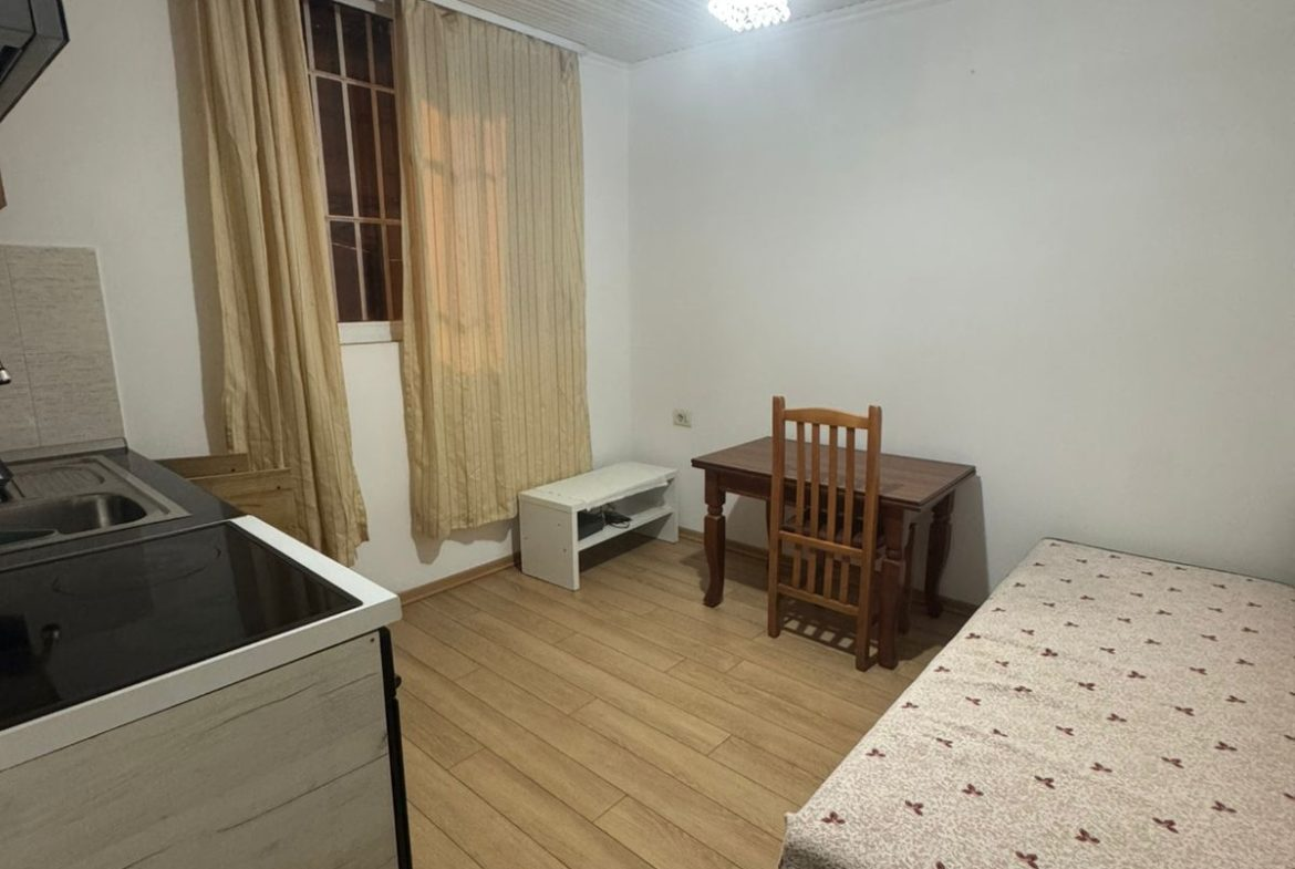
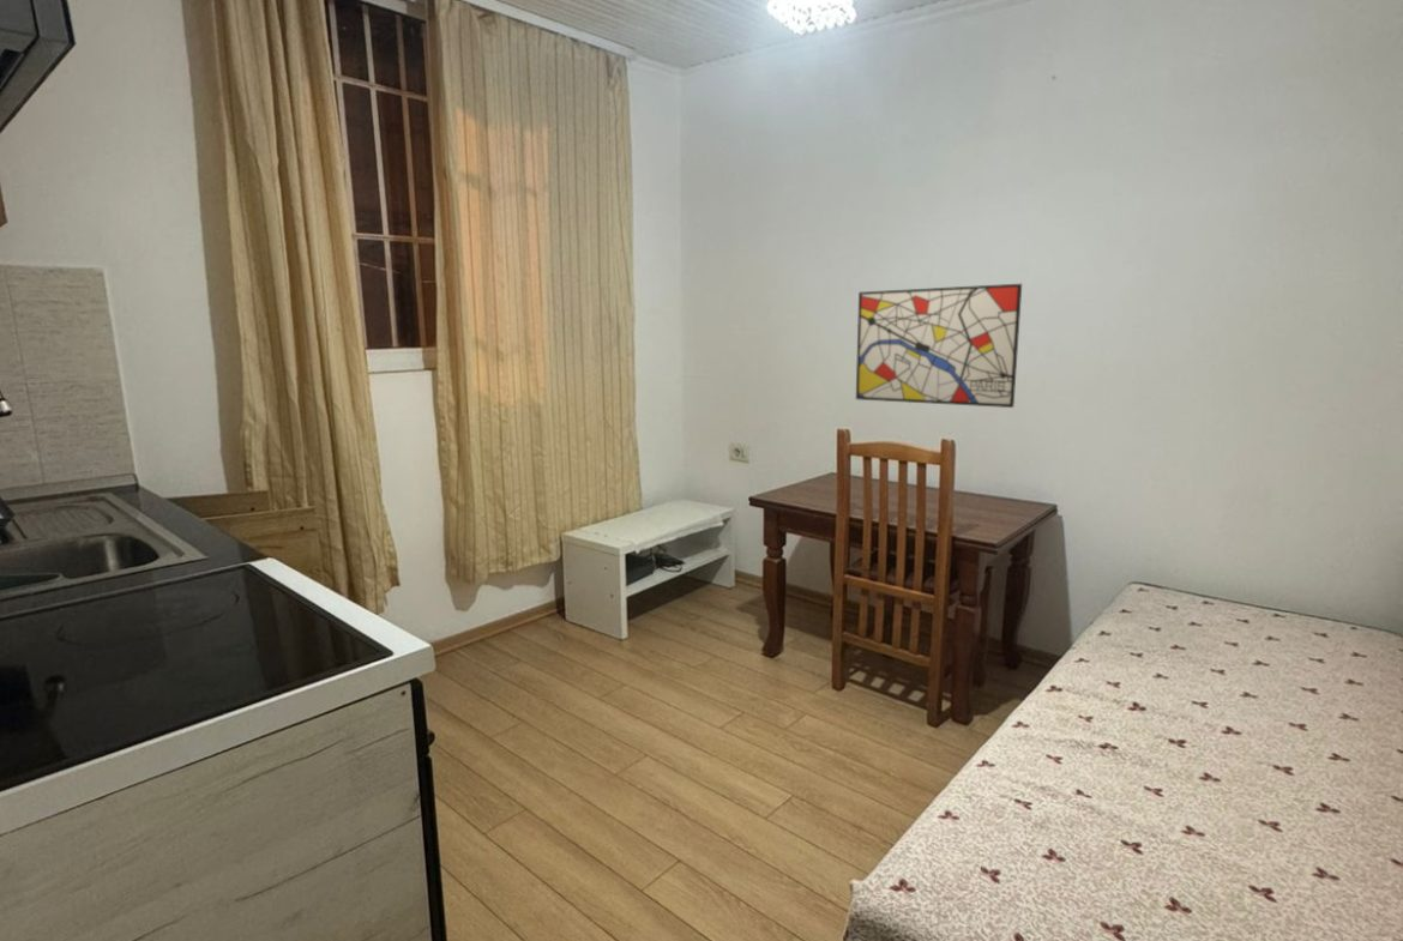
+ wall art [855,283,1023,409]
